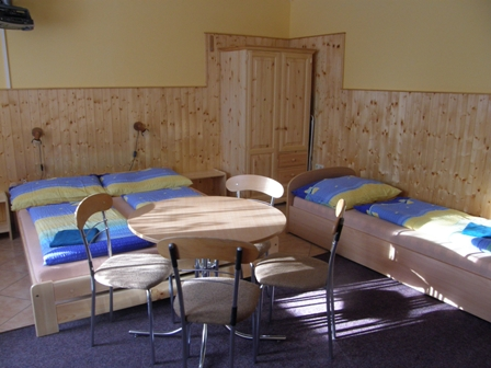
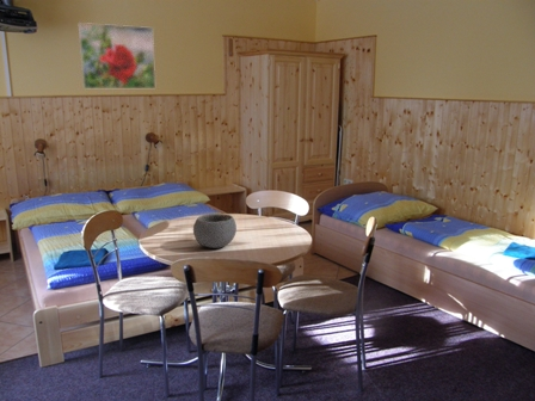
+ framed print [76,21,156,90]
+ bowl [192,212,238,249]
